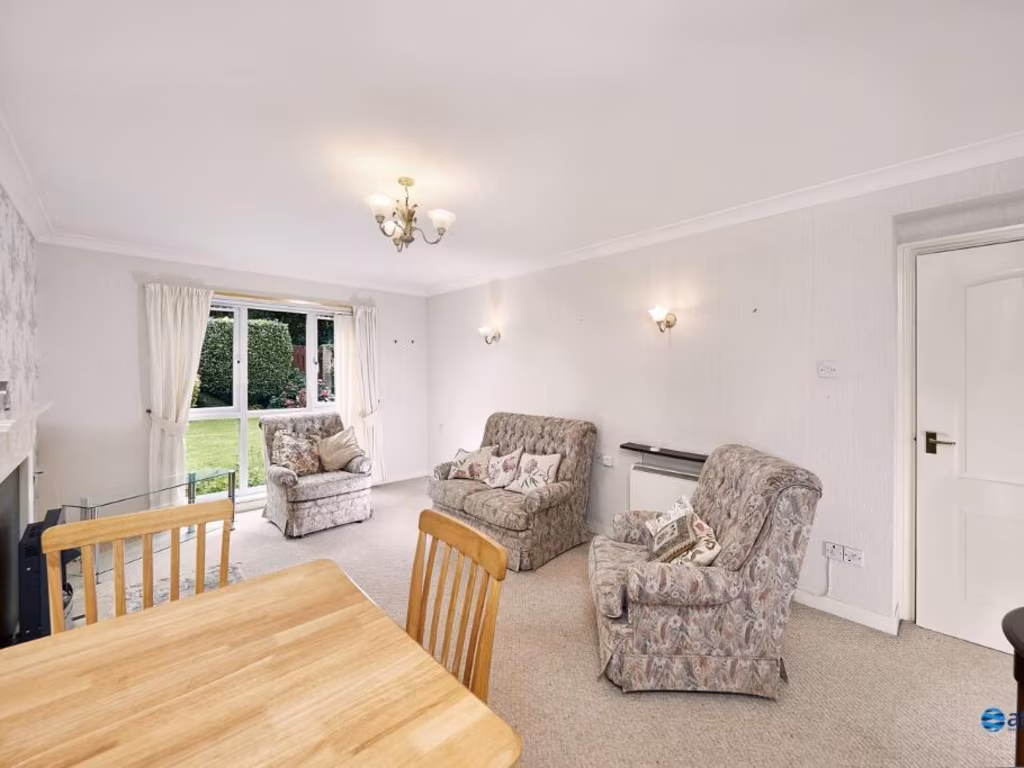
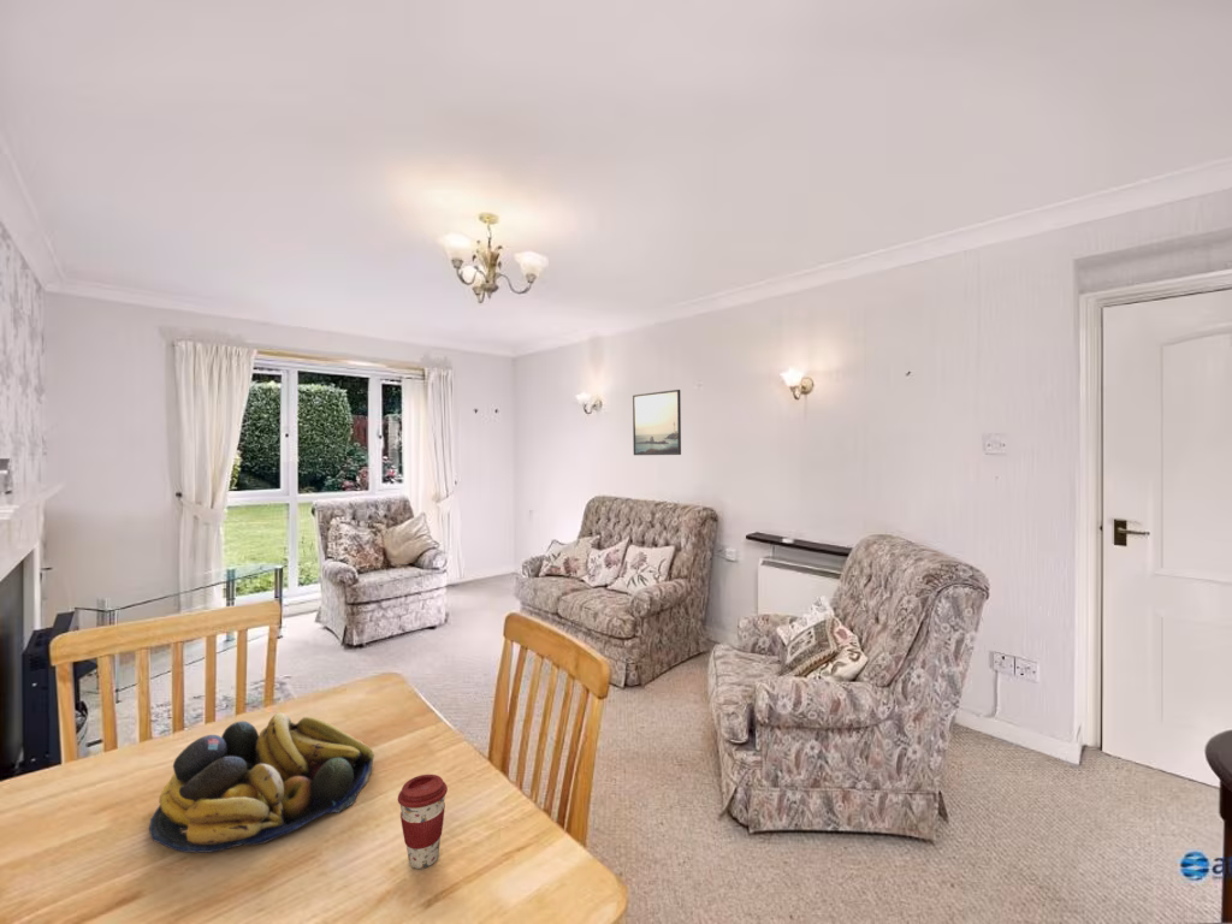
+ coffee cup [397,774,449,870]
+ fruit bowl [148,712,375,853]
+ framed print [632,389,682,456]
